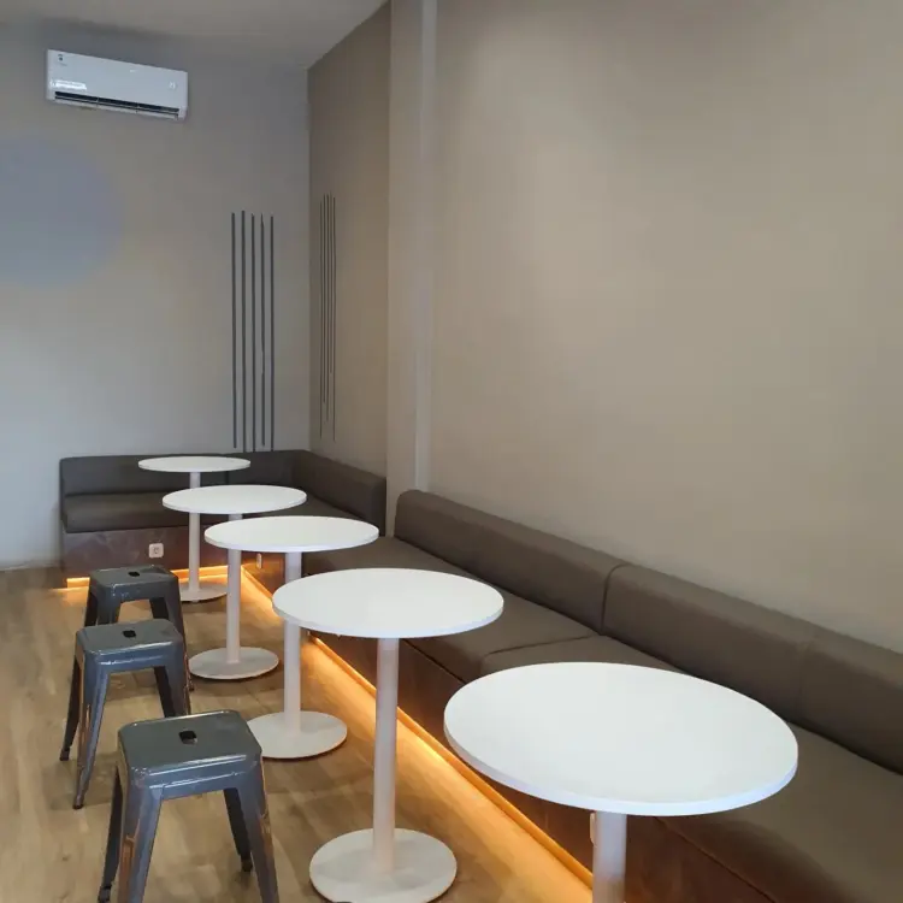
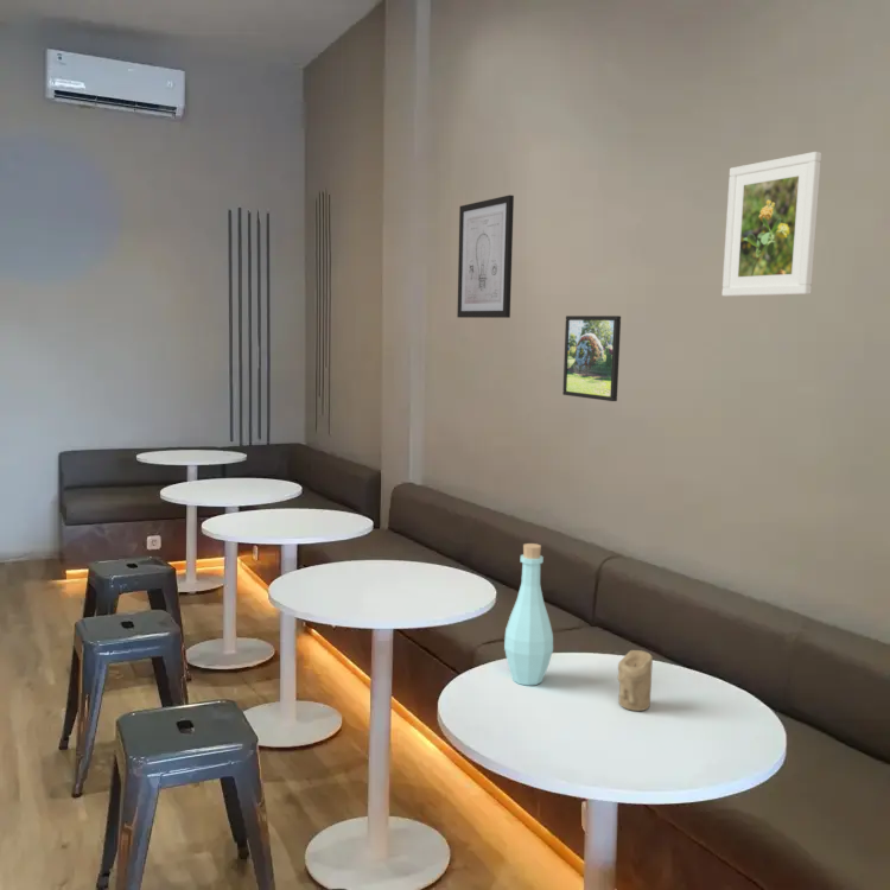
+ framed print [561,314,622,402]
+ wall art [456,193,515,319]
+ bottle [503,542,554,687]
+ candle [617,649,654,712]
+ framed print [720,151,822,298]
